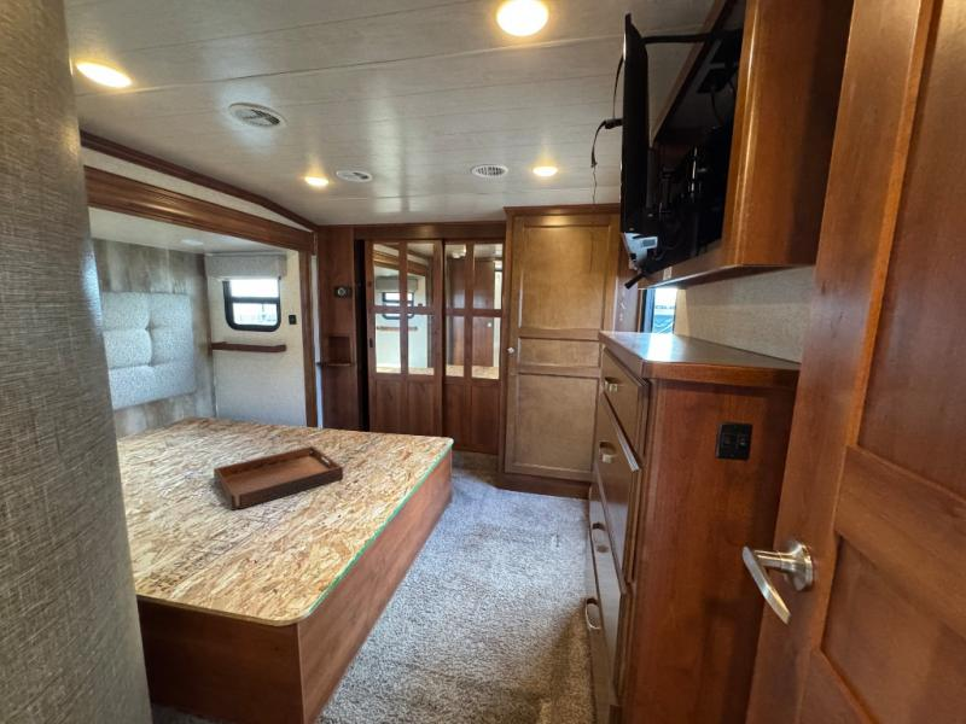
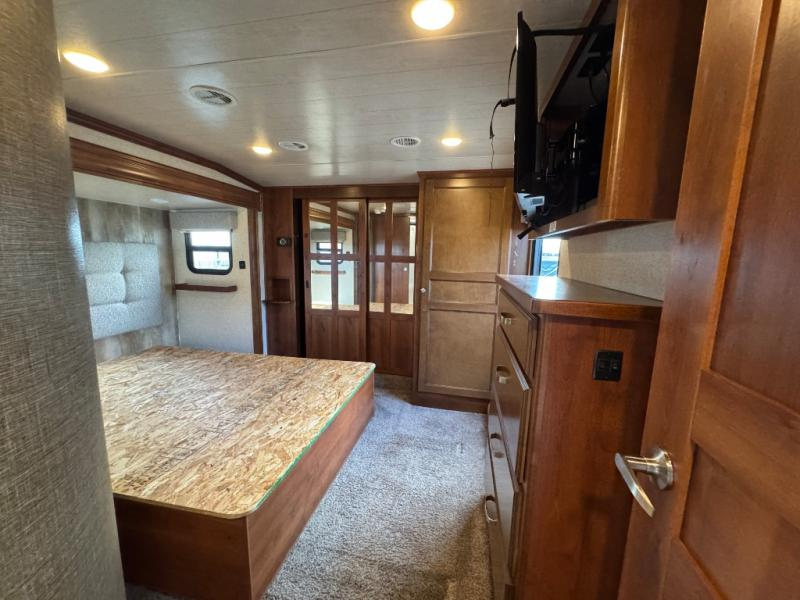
- serving tray [213,445,344,512]
